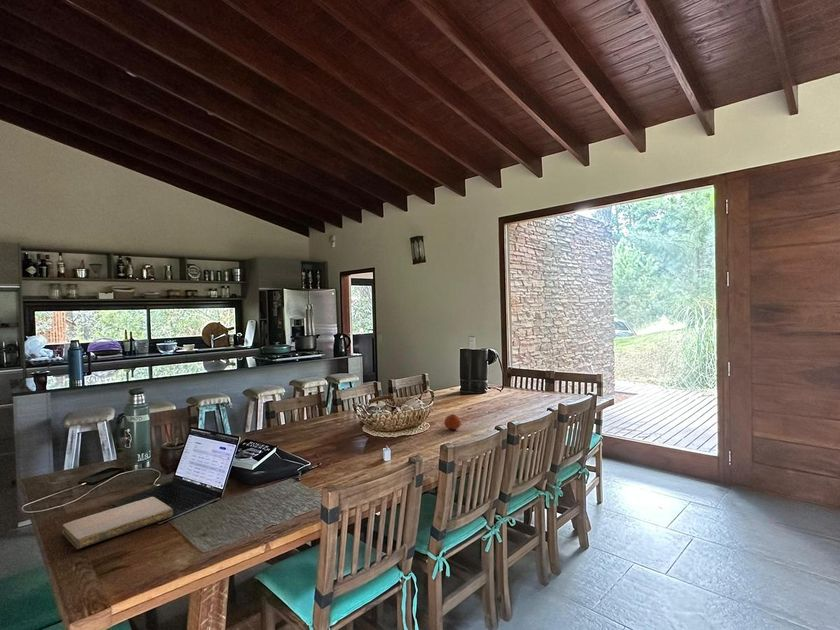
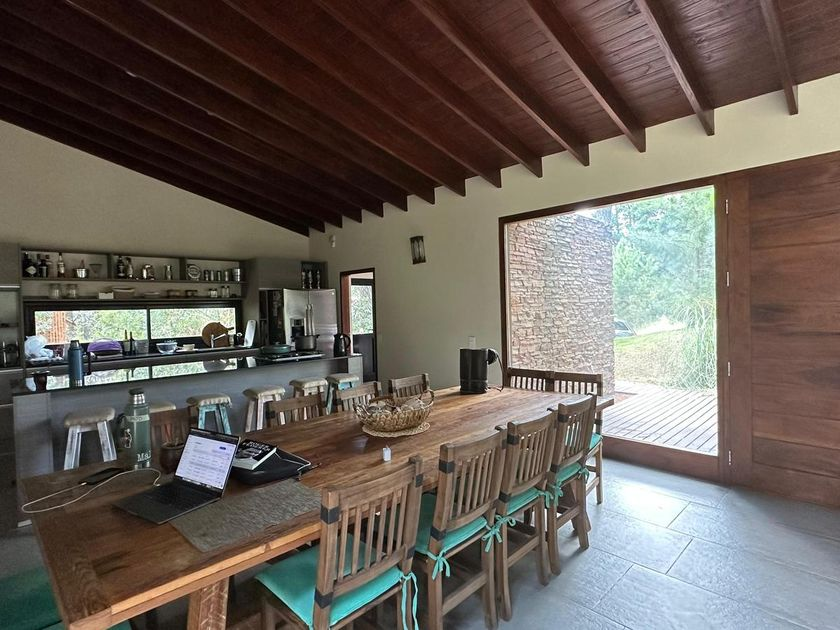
- notebook [61,496,174,550]
- fruit [443,413,462,431]
